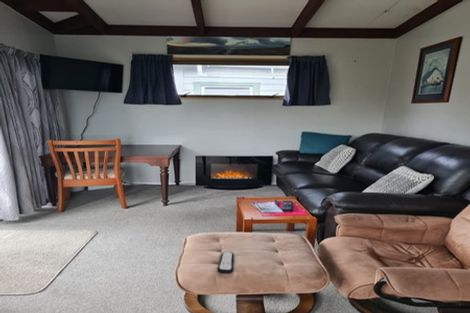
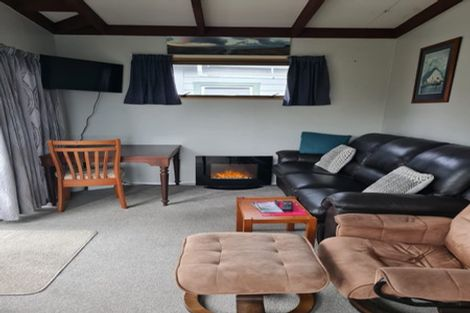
- remote control [216,250,235,275]
